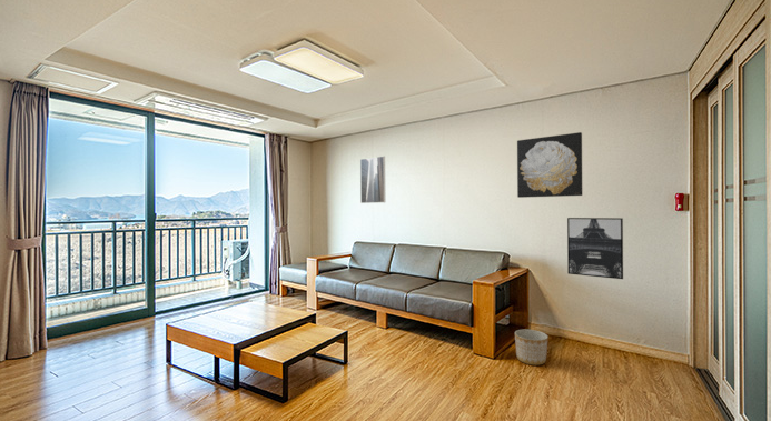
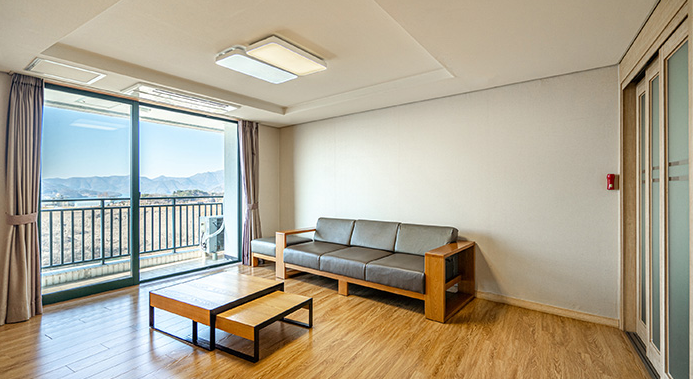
- planter [514,329,548,367]
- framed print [359,156,386,204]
- wall art [566,217,624,280]
- wall art [516,131,583,199]
